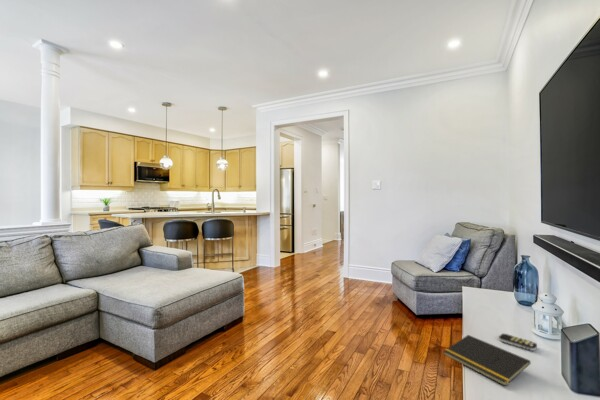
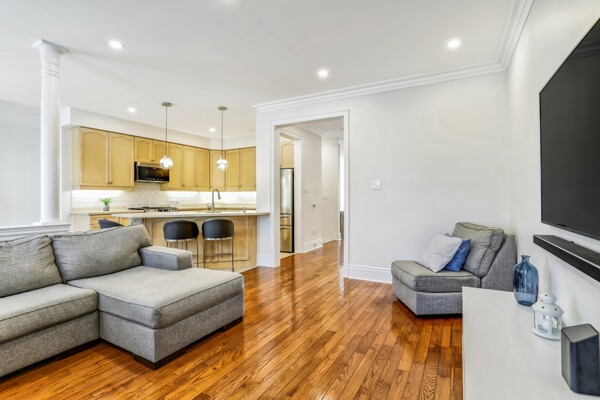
- remote control [498,333,538,352]
- notepad [442,334,531,387]
